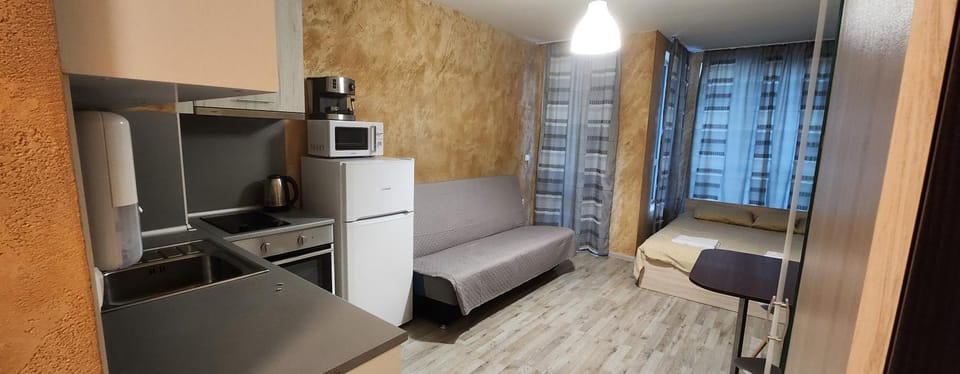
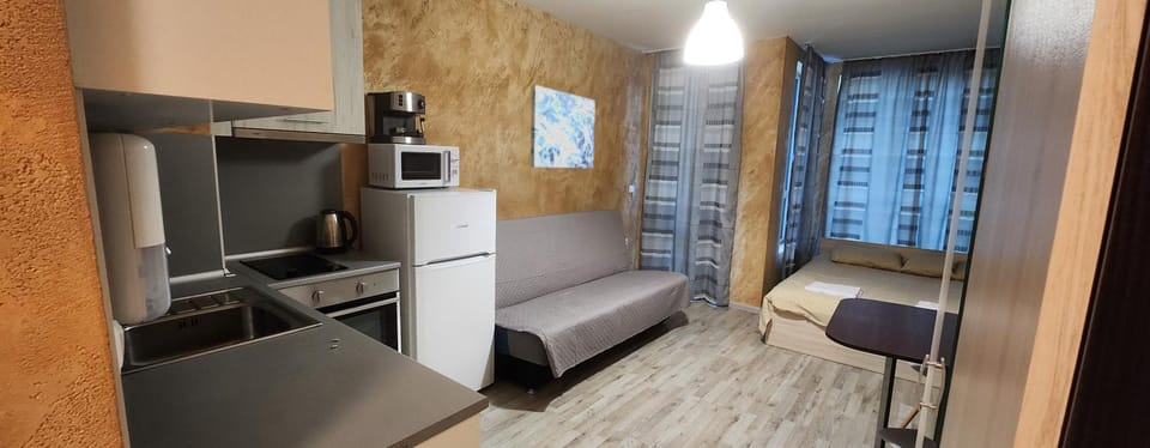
+ wall art [529,84,597,169]
